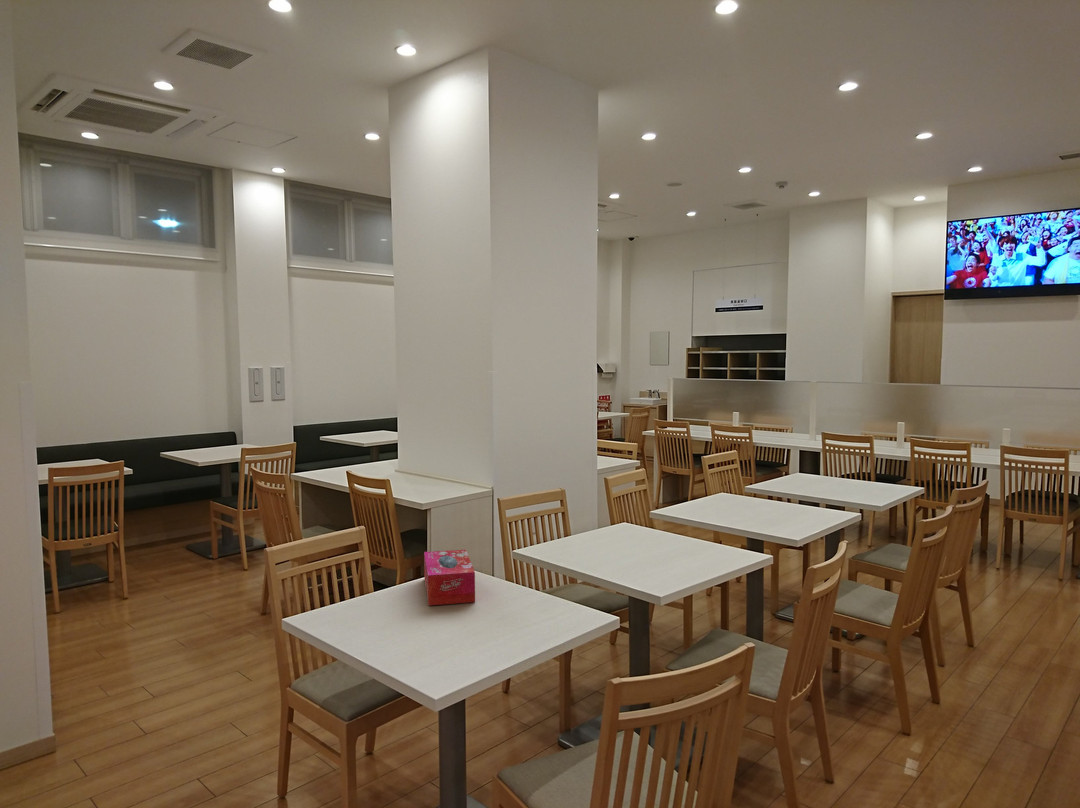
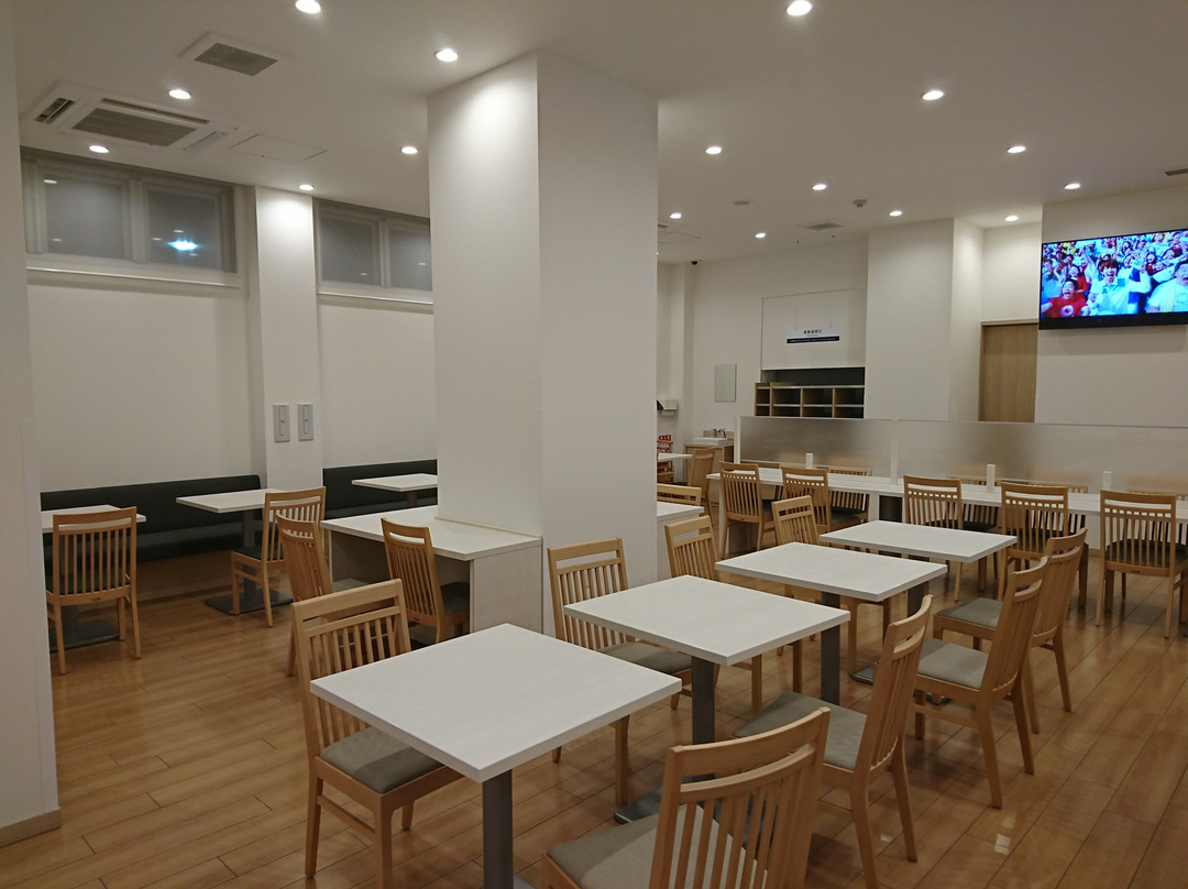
- tissue box [423,549,476,607]
